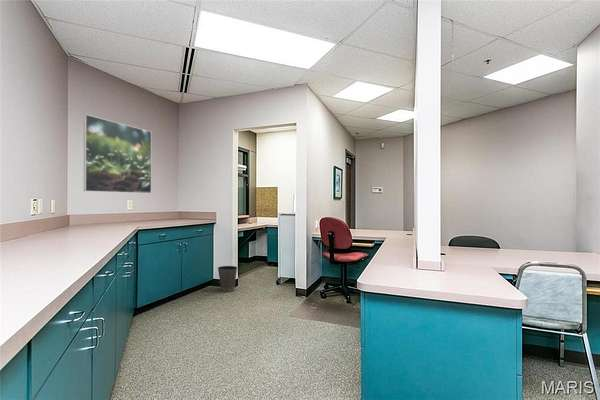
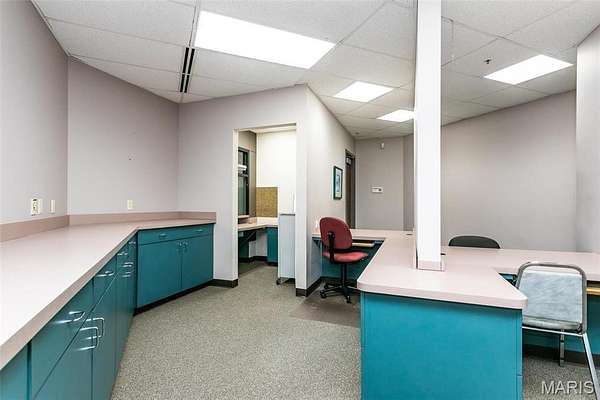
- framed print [83,113,152,194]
- waste basket [217,265,238,293]
